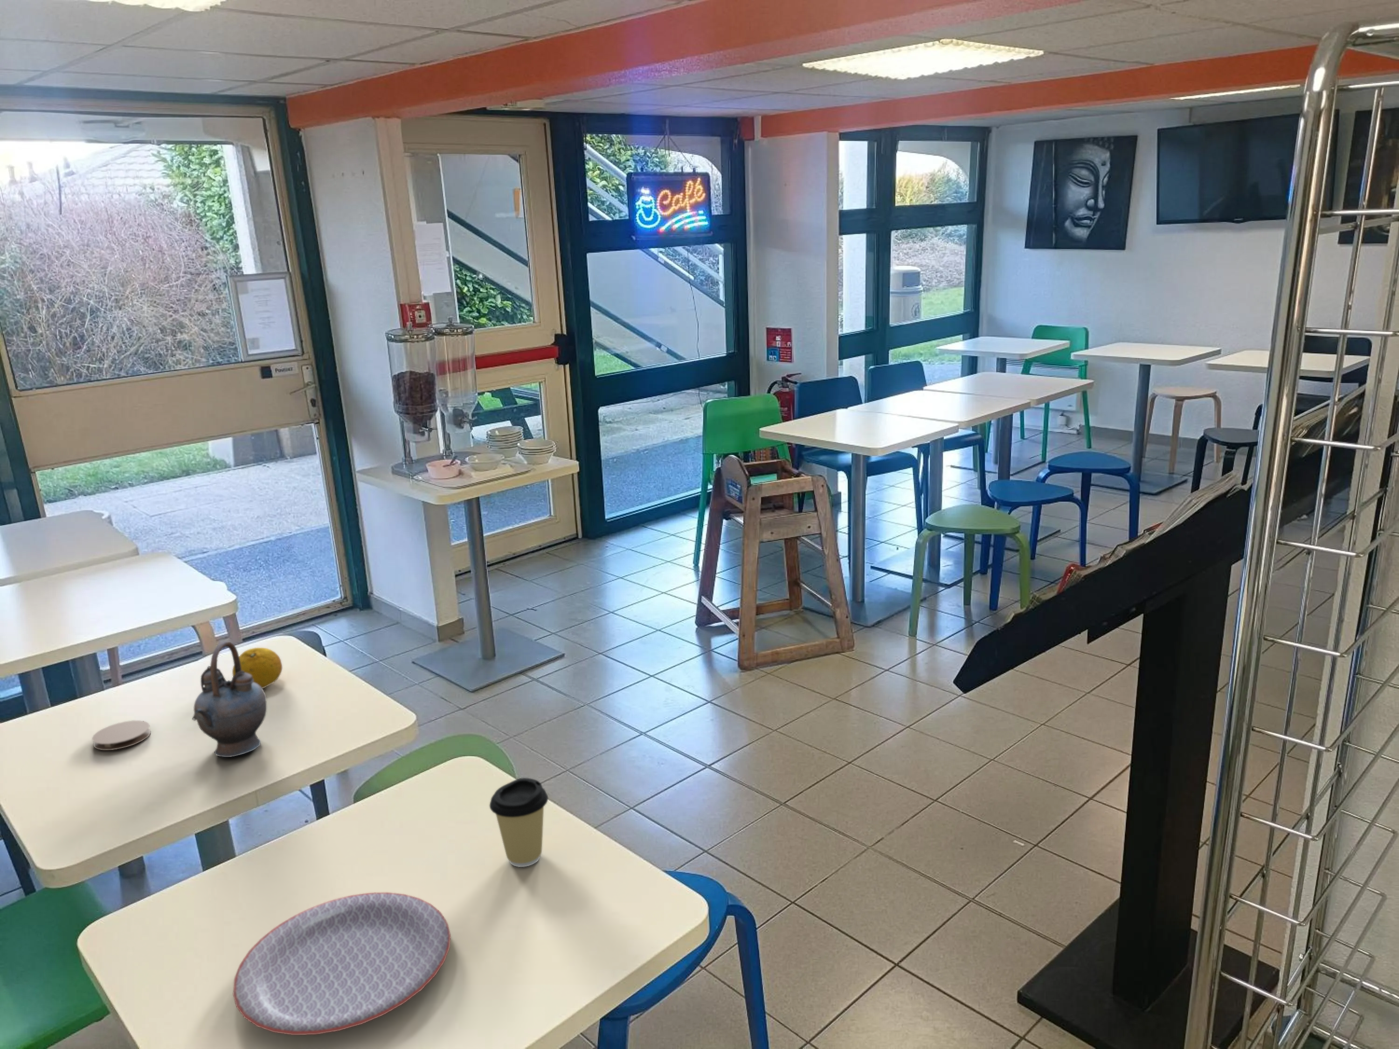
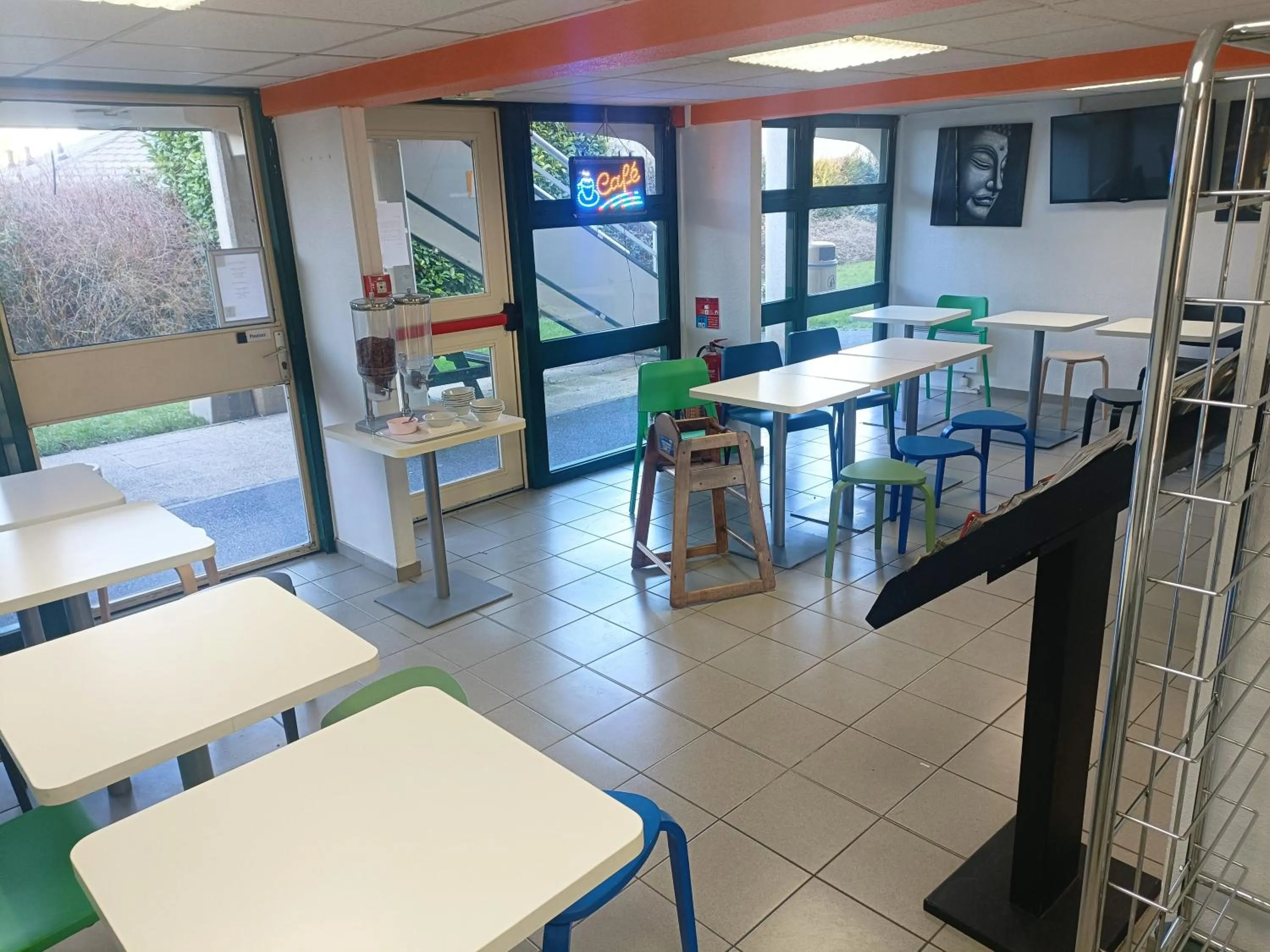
- plate [232,891,452,1036]
- coaster [91,720,152,750]
- teapot [192,640,268,758]
- coffee cup [489,777,549,867]
- fruit [231,647,283,689]
